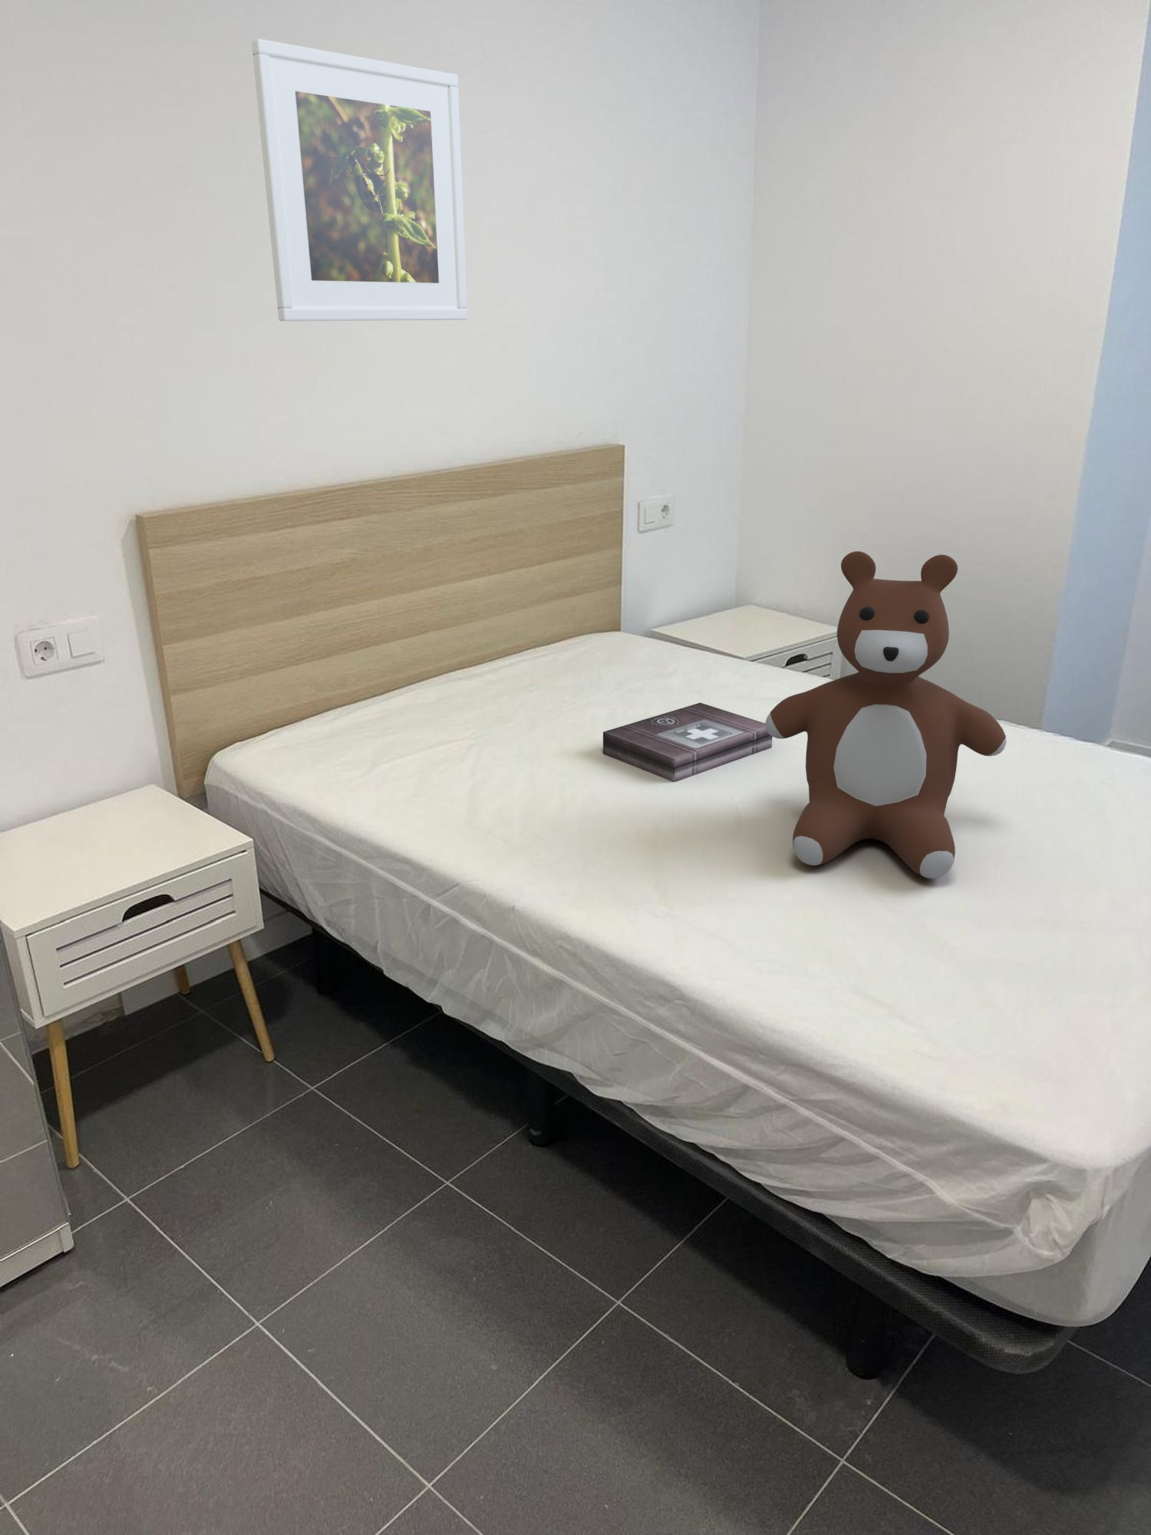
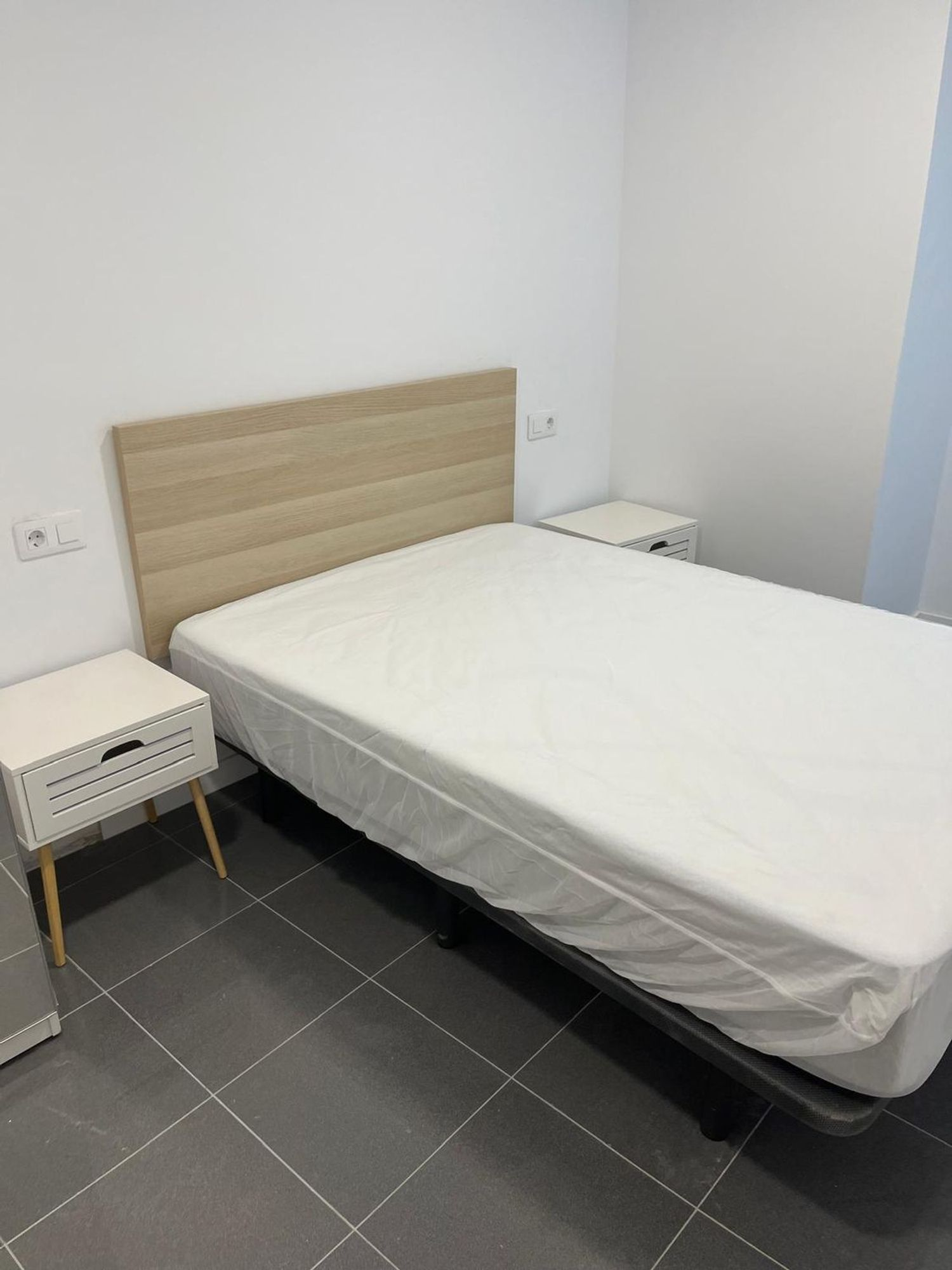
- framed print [251,37,468,322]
- teddy bear [765,550,1007,880]
- first aid kit [602,702,773,783]
